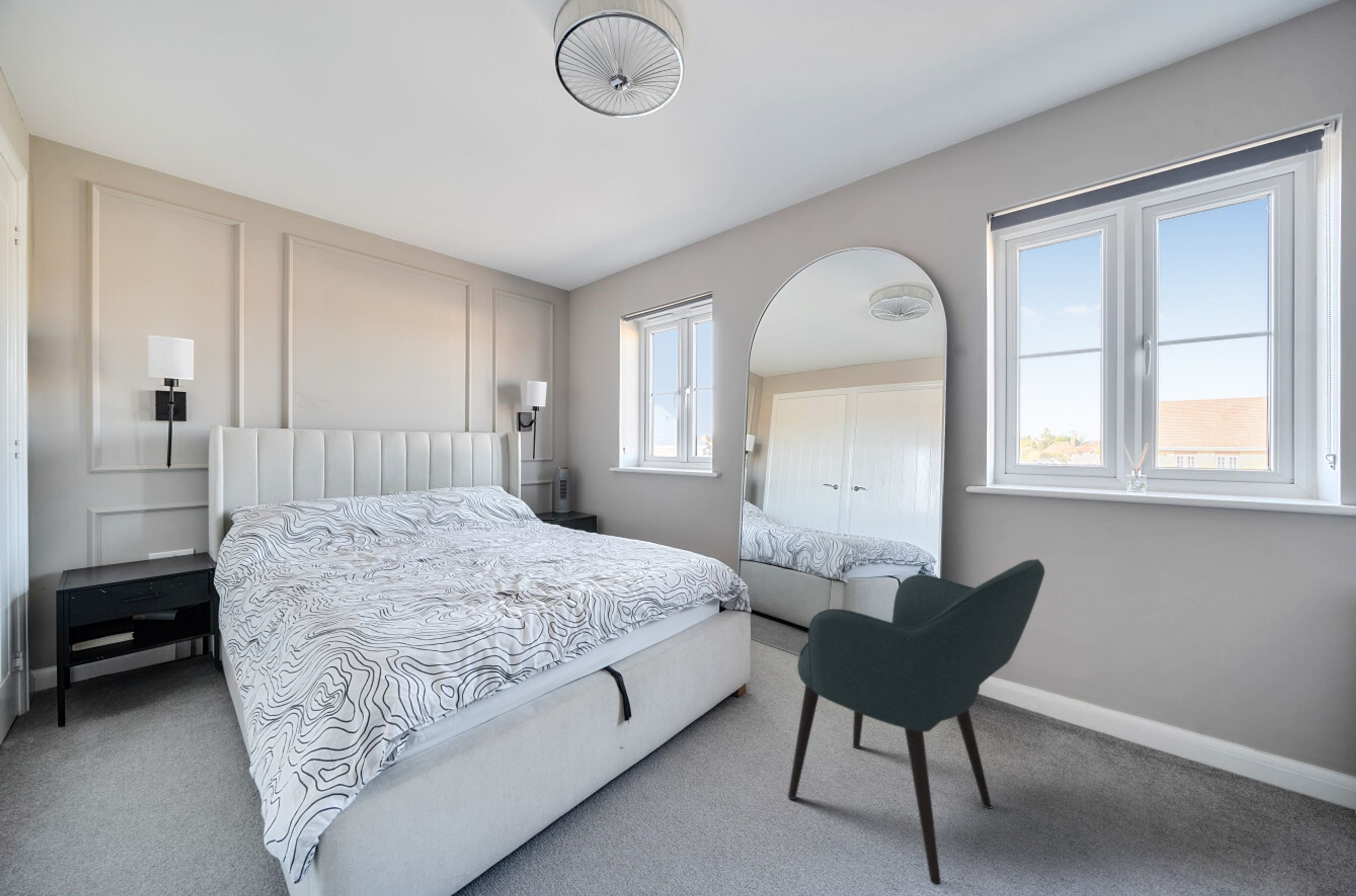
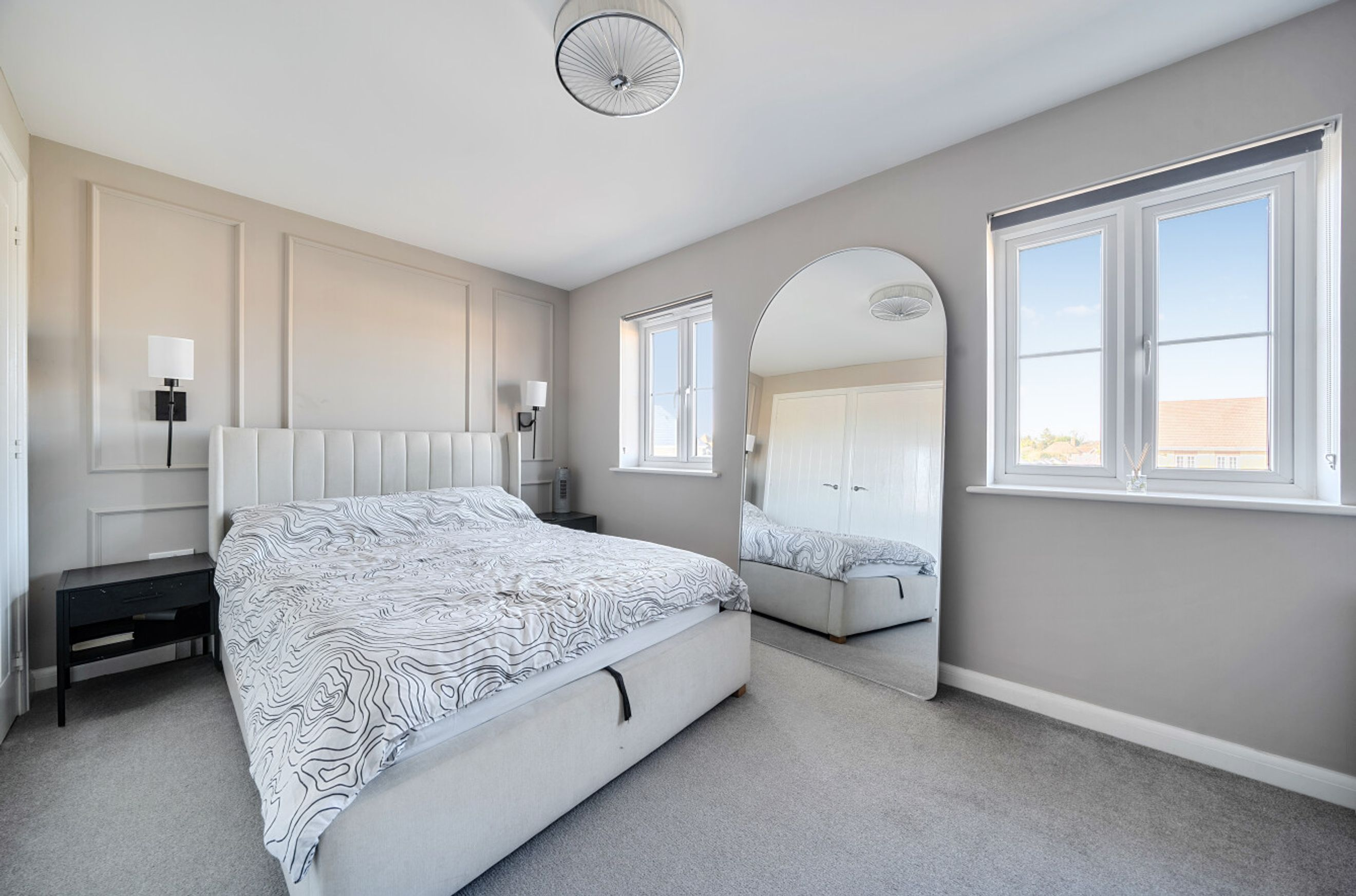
- armchair [787,559,1045,886]
